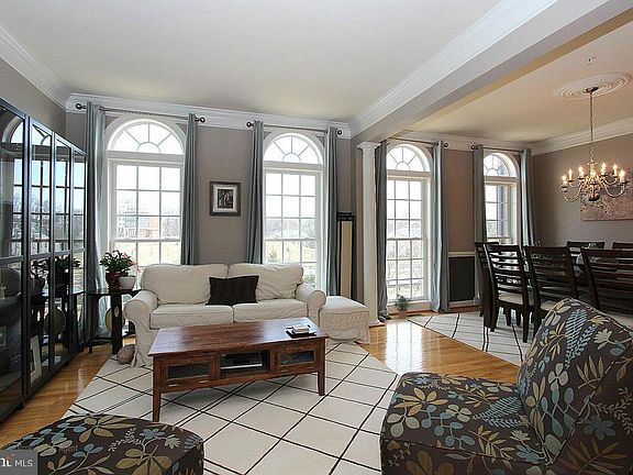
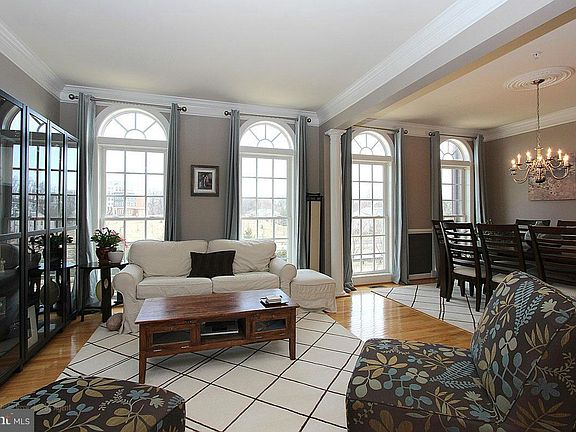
- potted plant [392,292,415,319]
